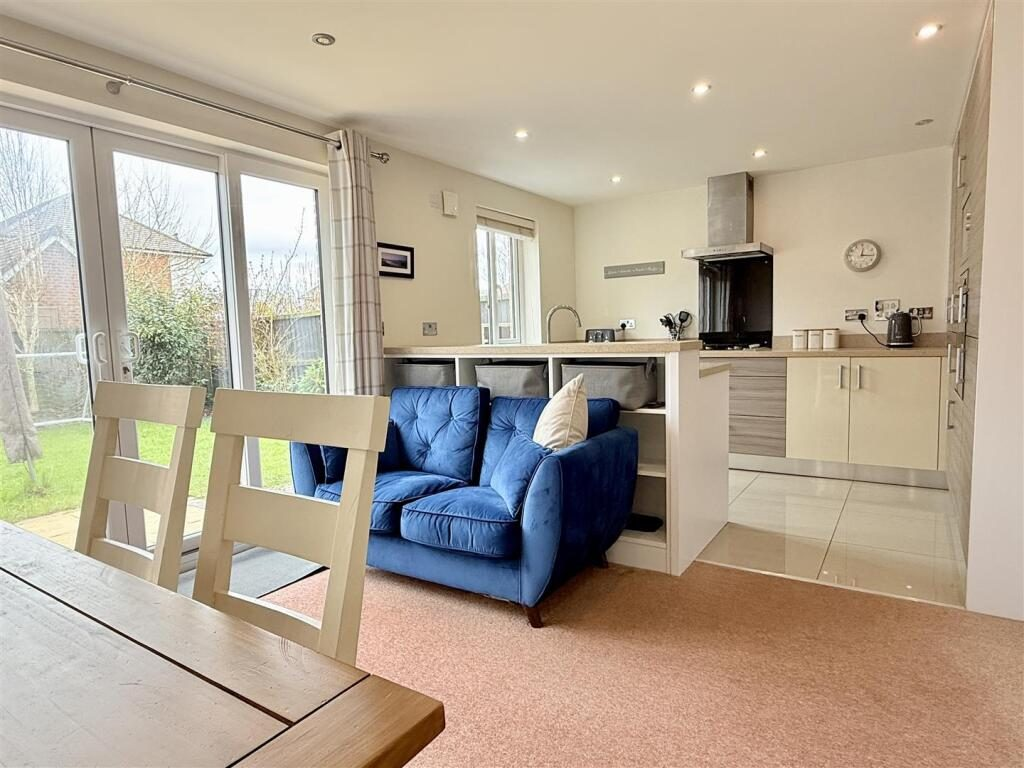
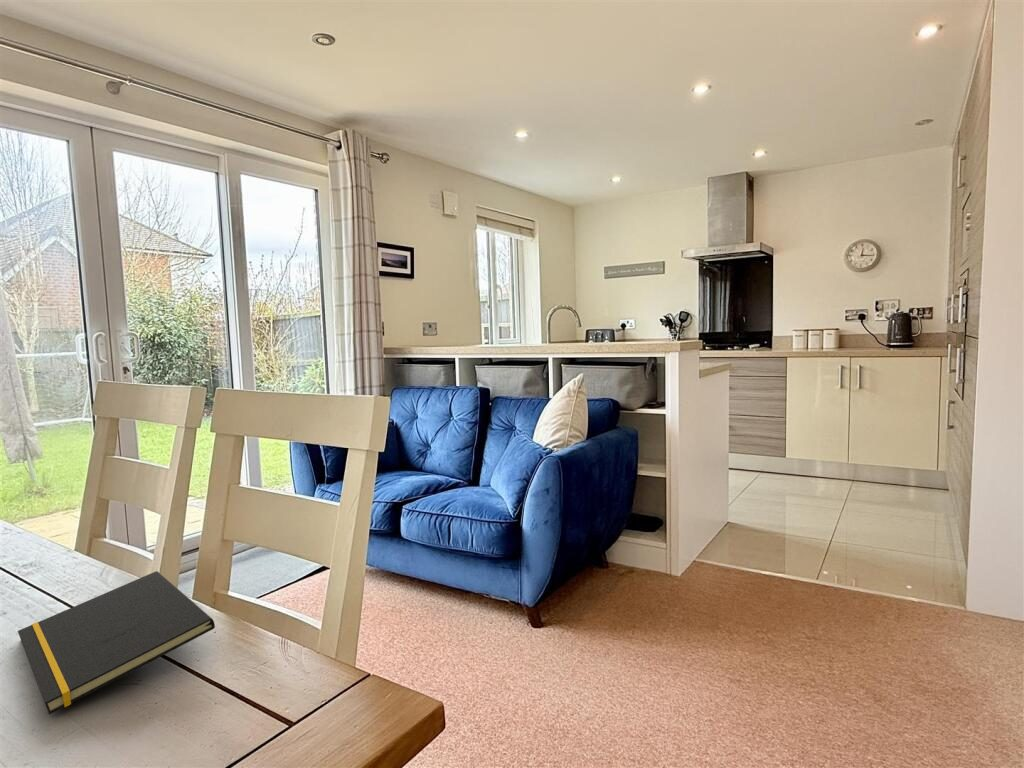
+ notepad [17,570,216,715]
